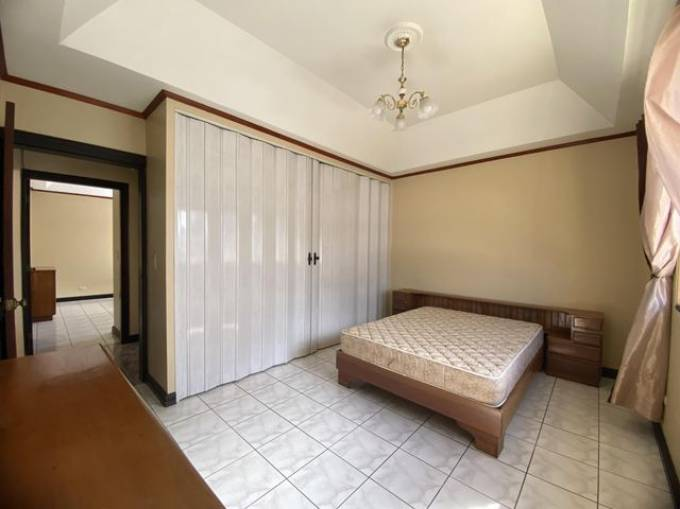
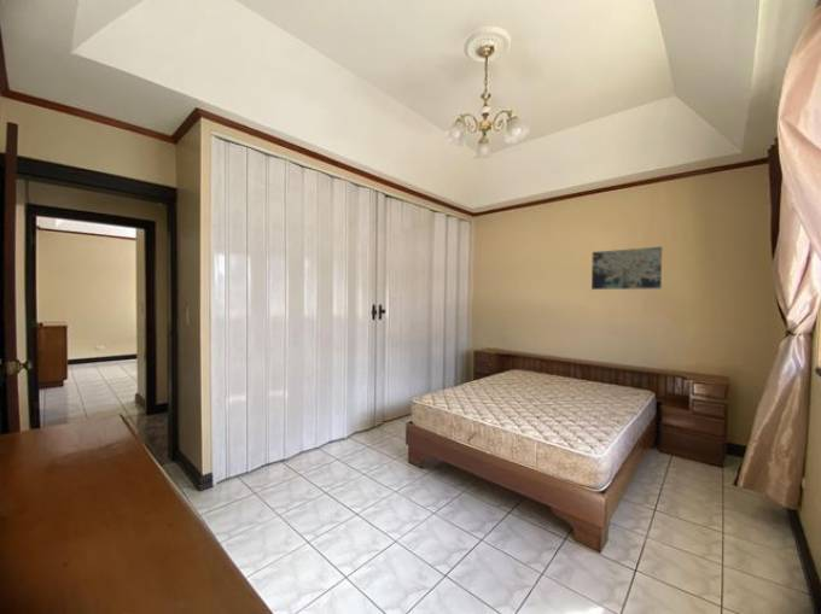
+ wall art [590,246,663,291]
